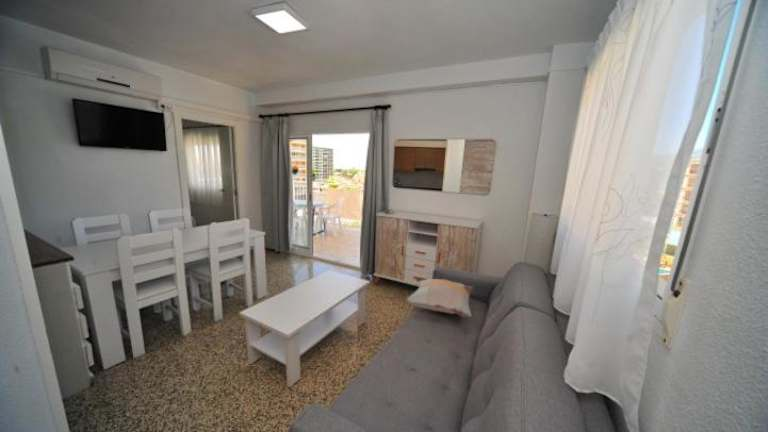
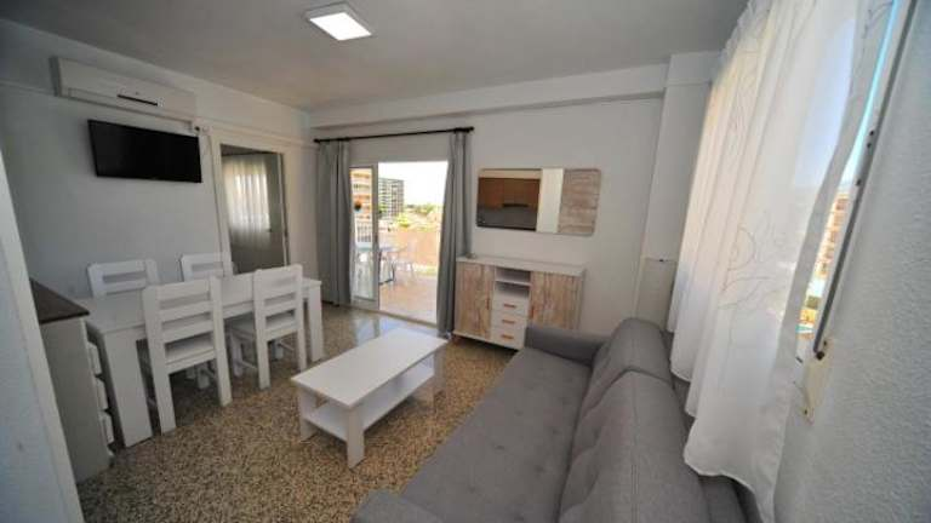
- decorative pillow [404,276,474,318]
